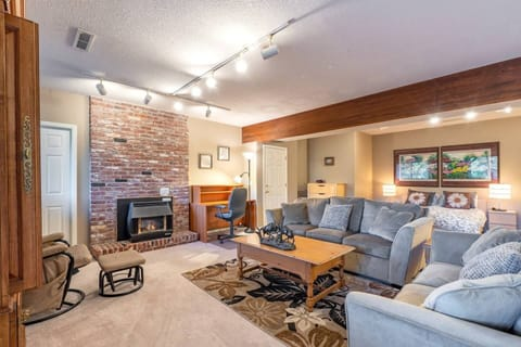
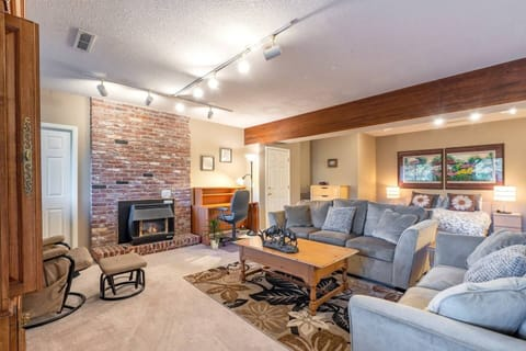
+ indoor plant [202,215,226,250]
